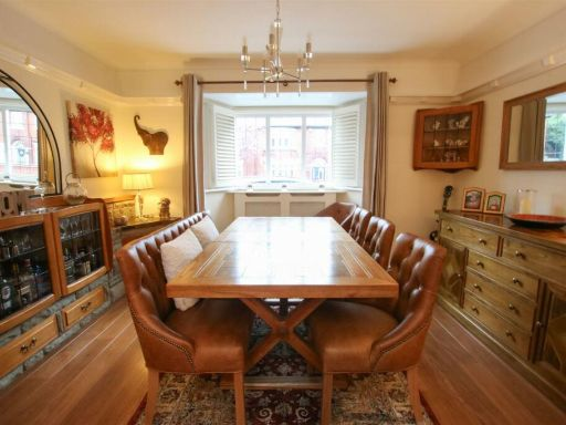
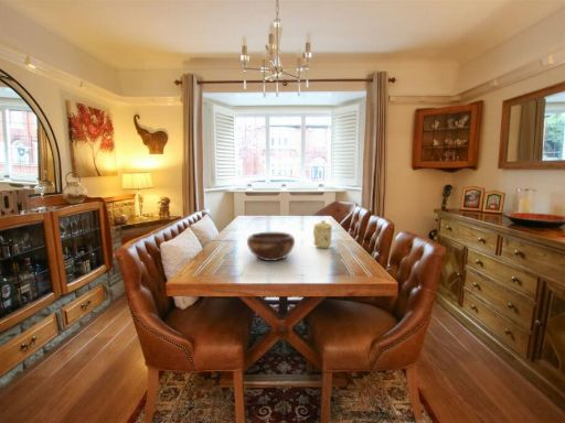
+ mug [312,219,333,249]
+ decorative bowl [246,231,296,262]
